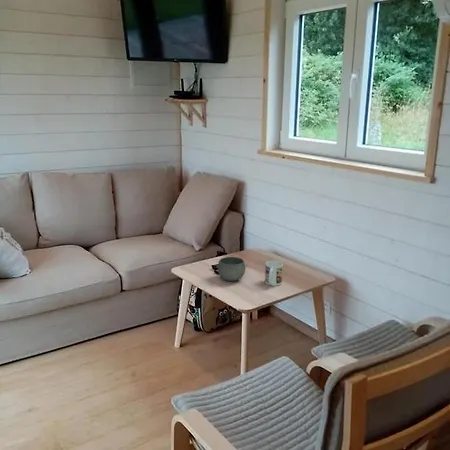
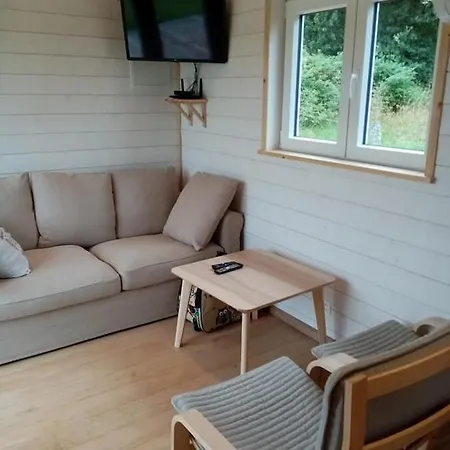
- mug [264,260,284,287]
- bowl [217,256,246,282]
